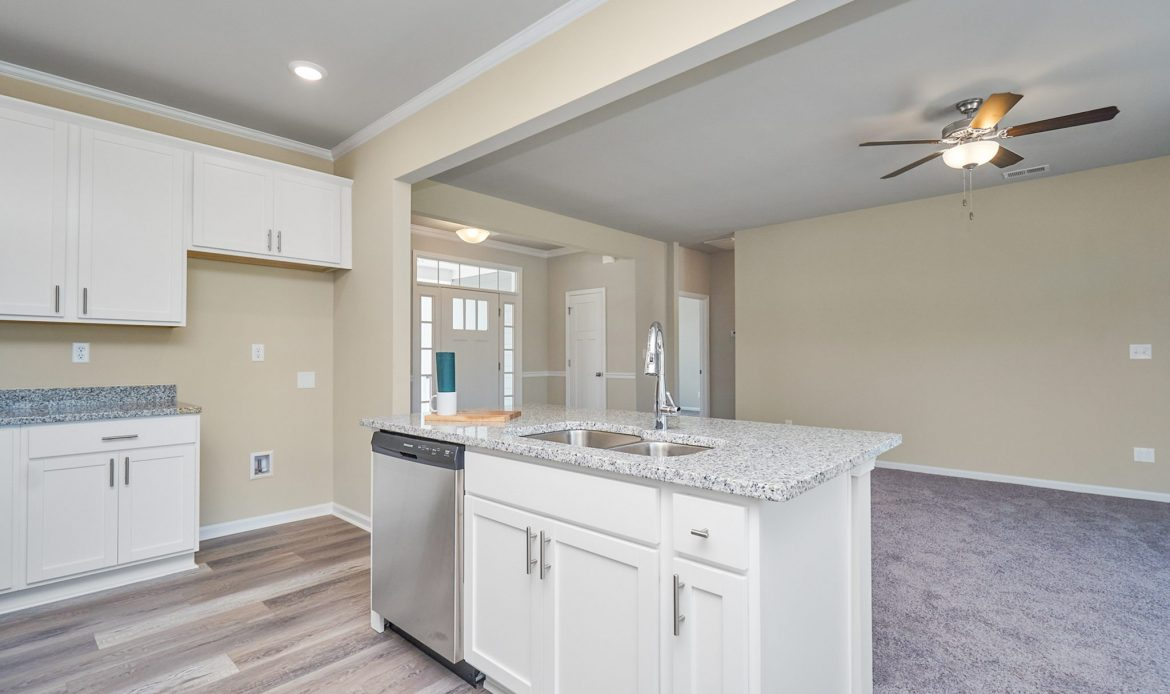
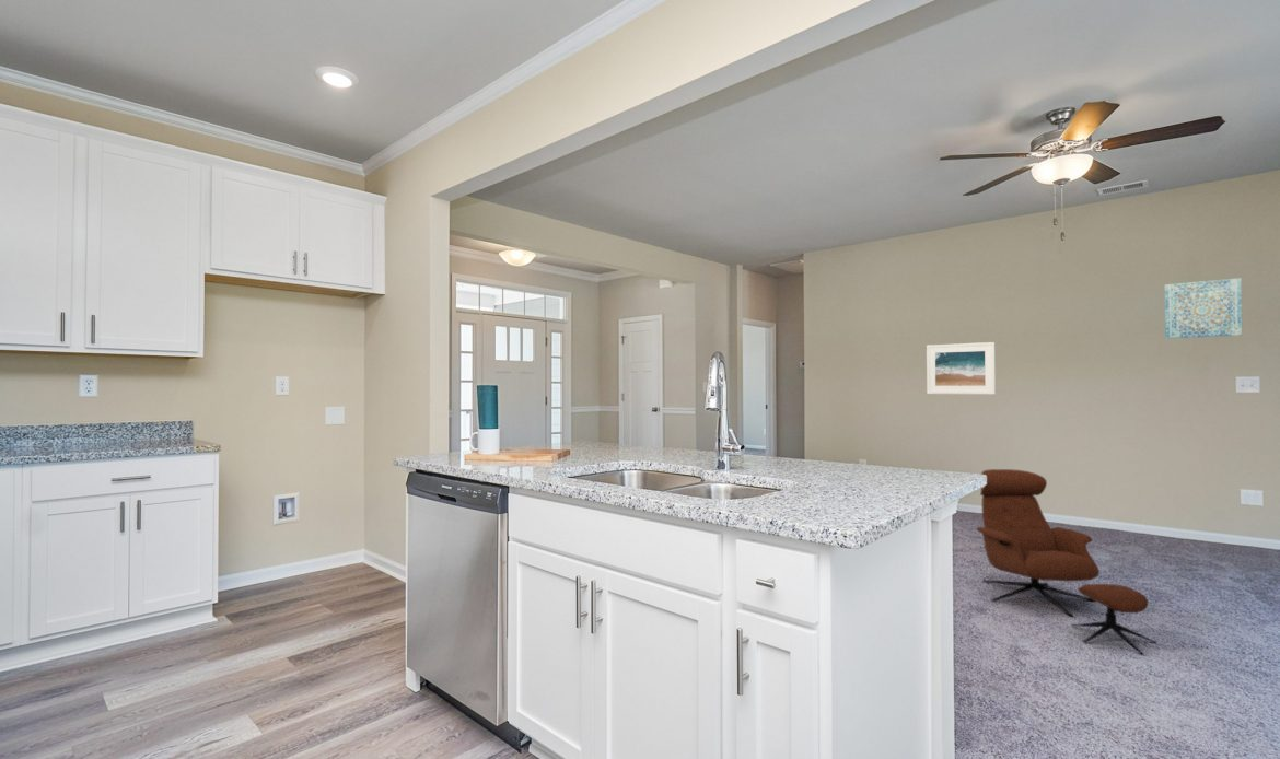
+ armchair [975,468,1157,655]
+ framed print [926,341,997,395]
+ wall art [1164,277,1243,340]
